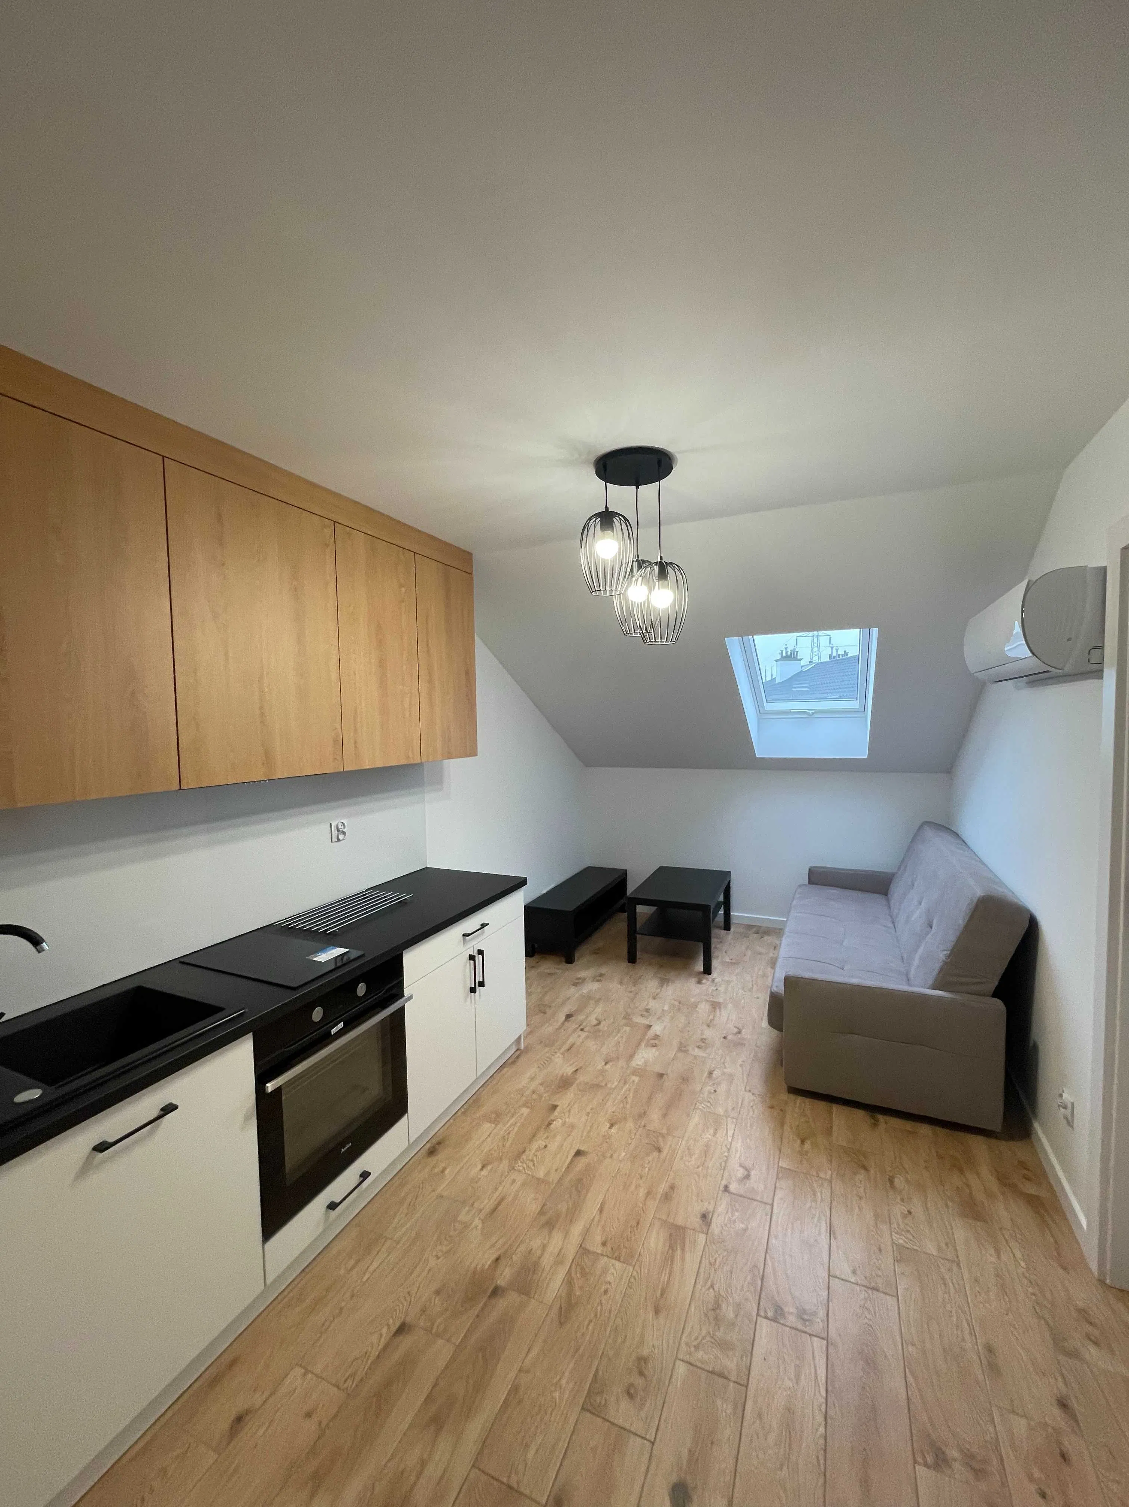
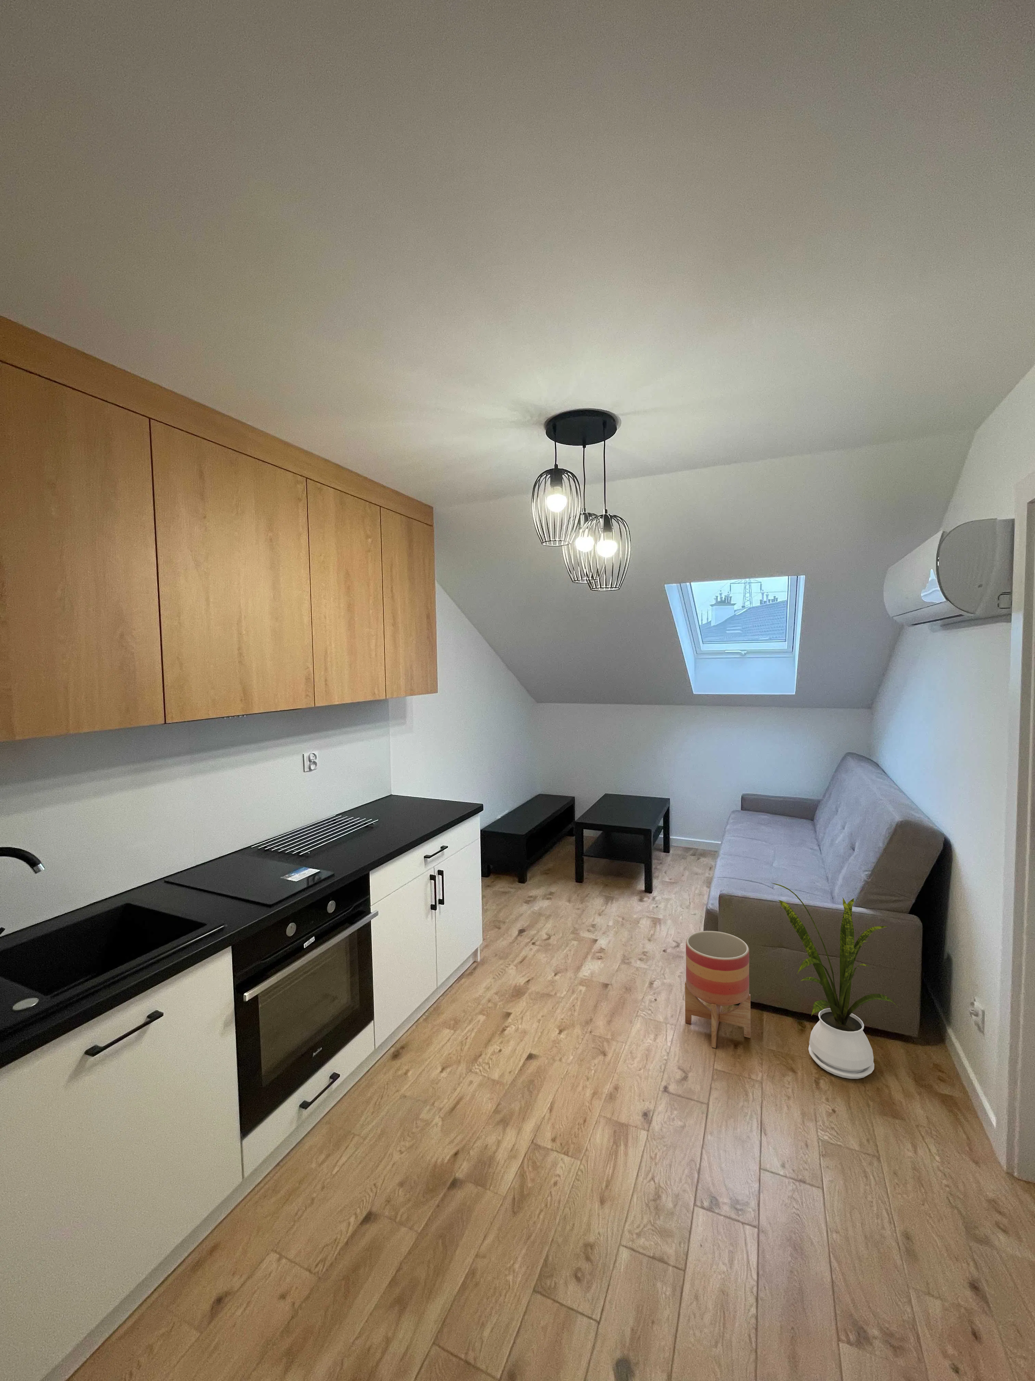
+ planter [685,931,751,1048]
+ house plant [770,882,898,1080]
